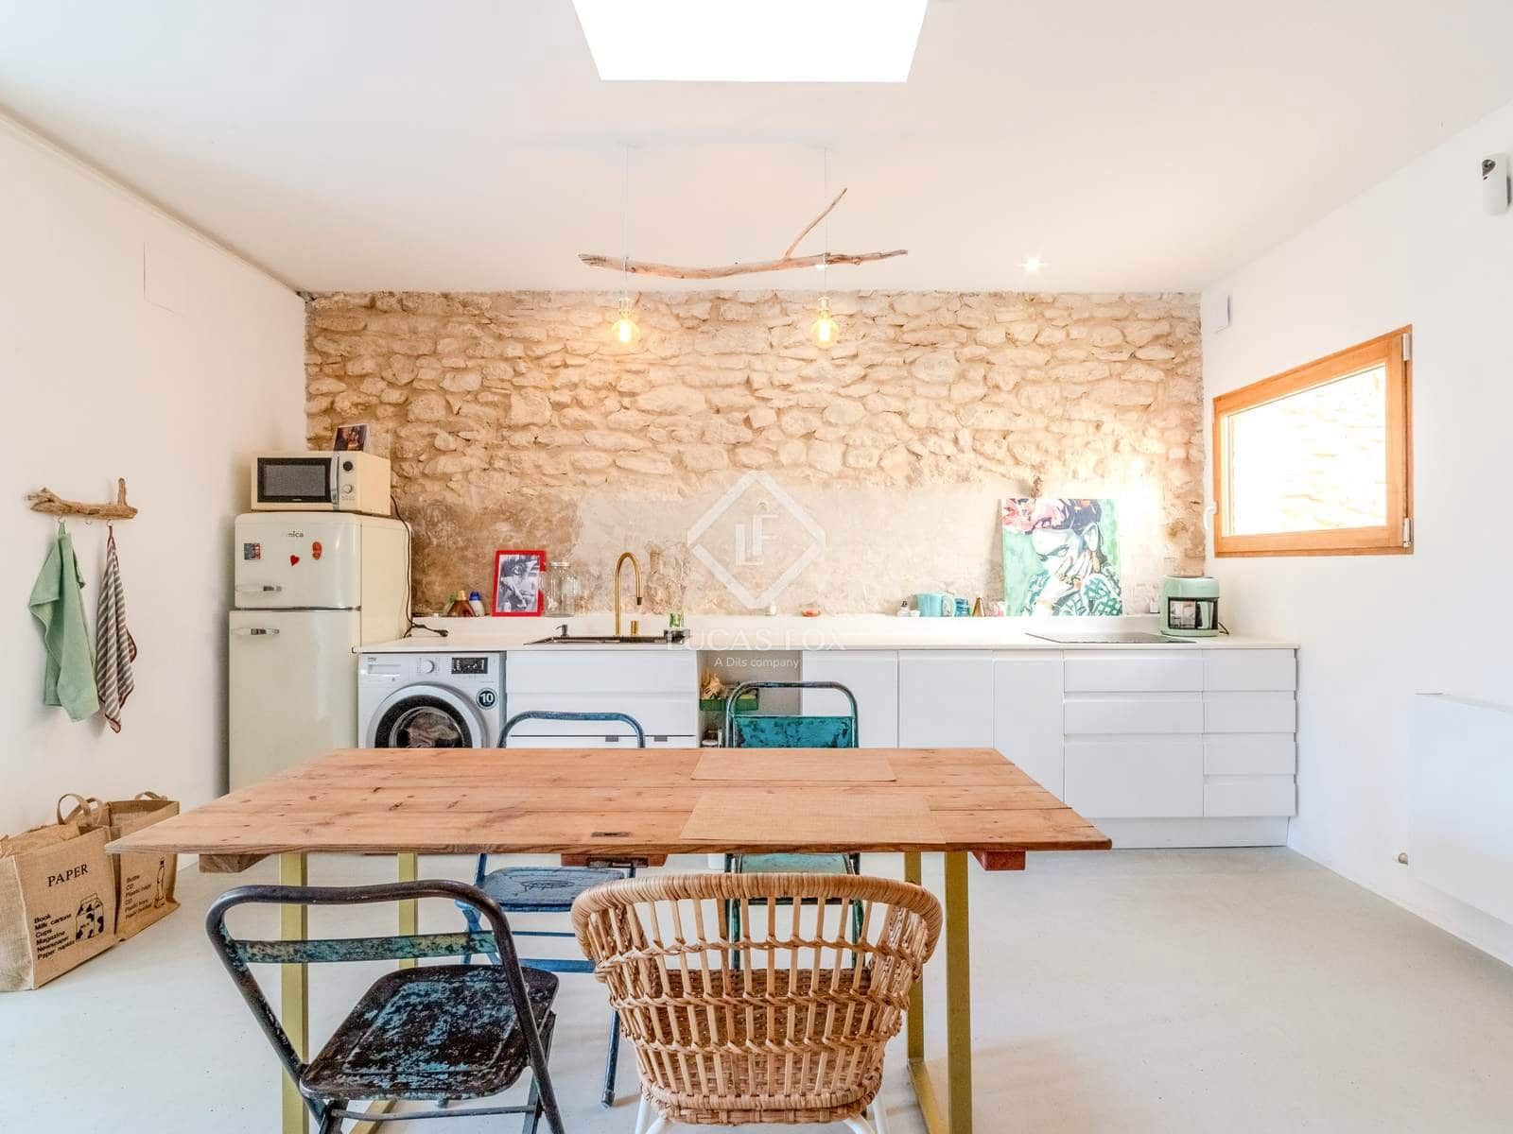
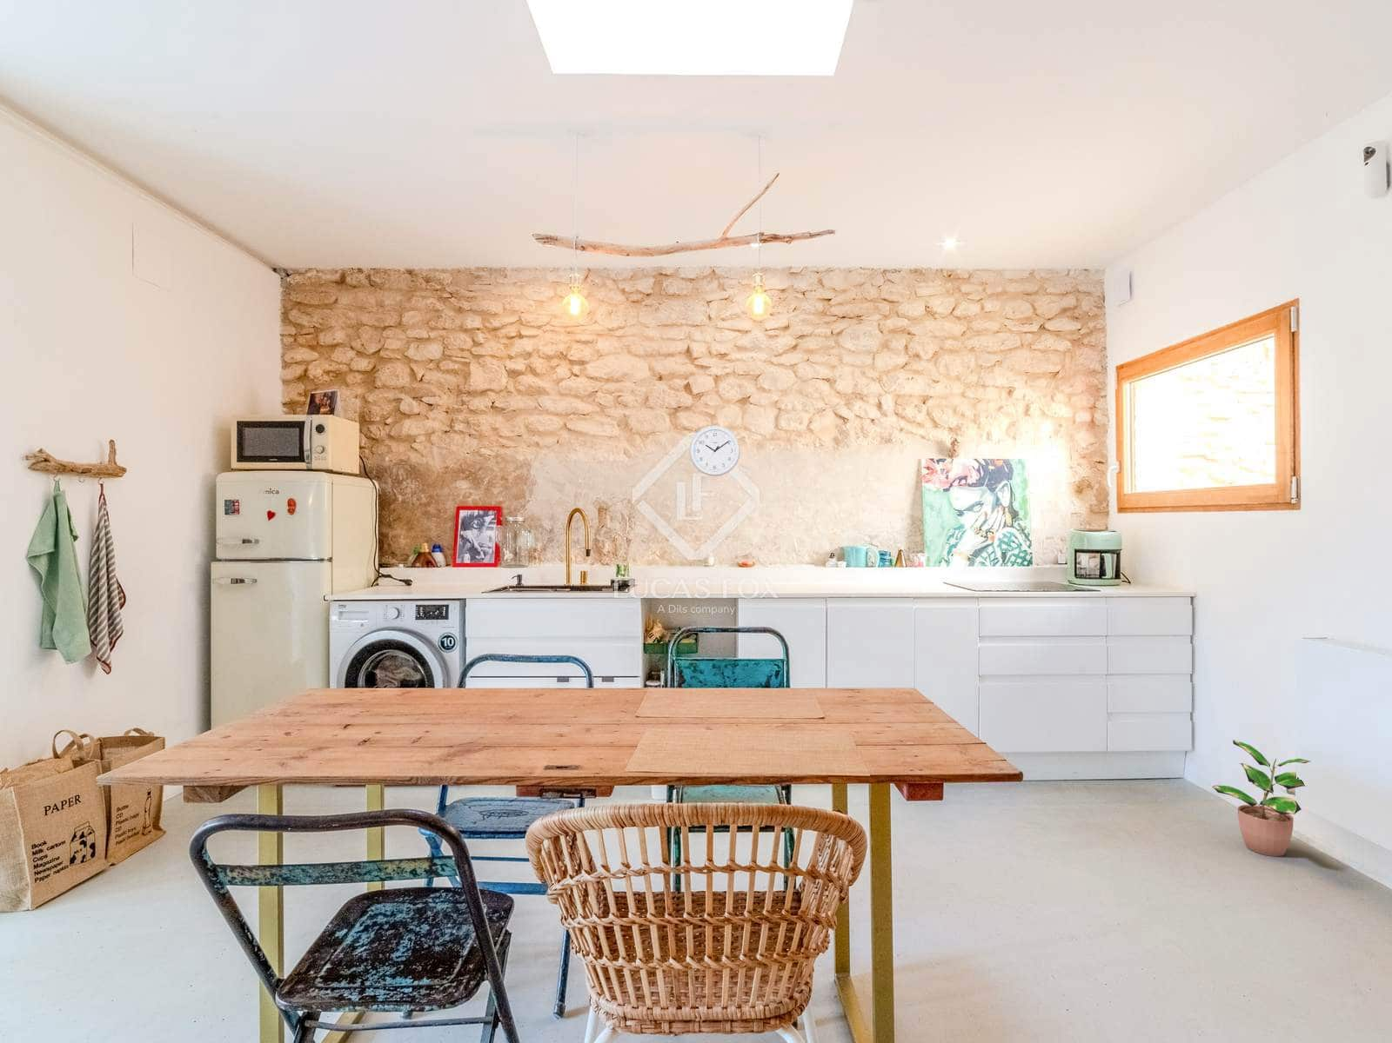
+ potted plant [1212,740,1311,857]
+ wall clock [688,425,741,478]
